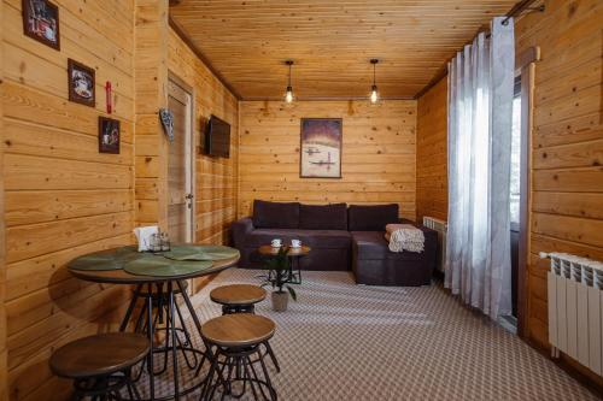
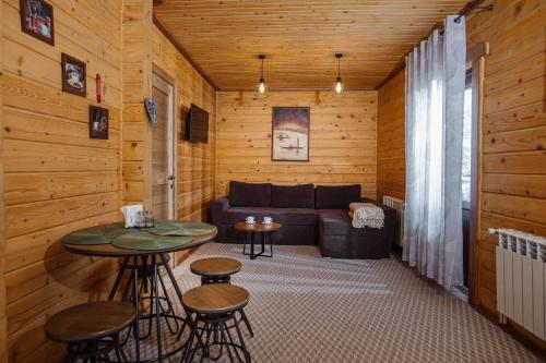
- indoor plant [253,243,302,313]
